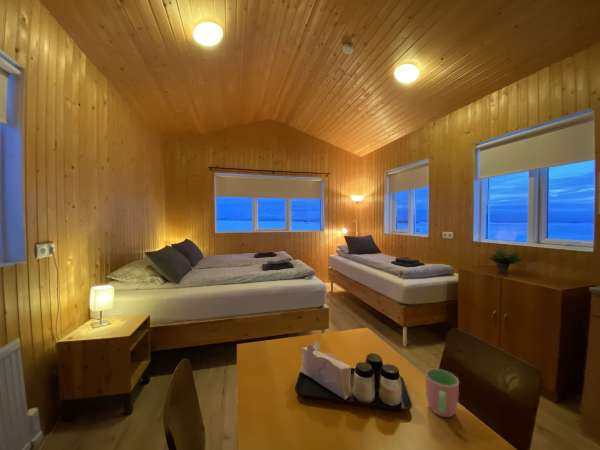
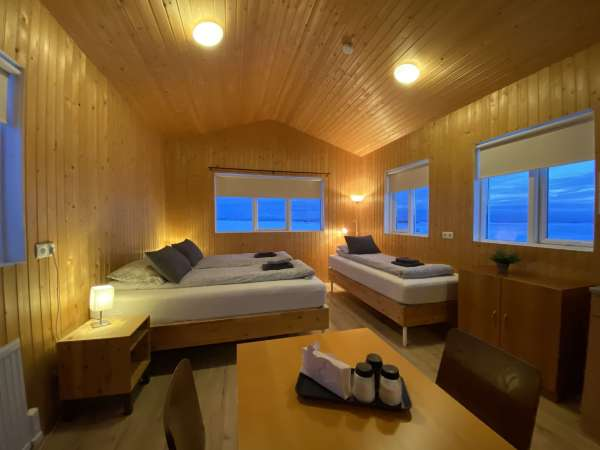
- cup [424,368,460,418]
